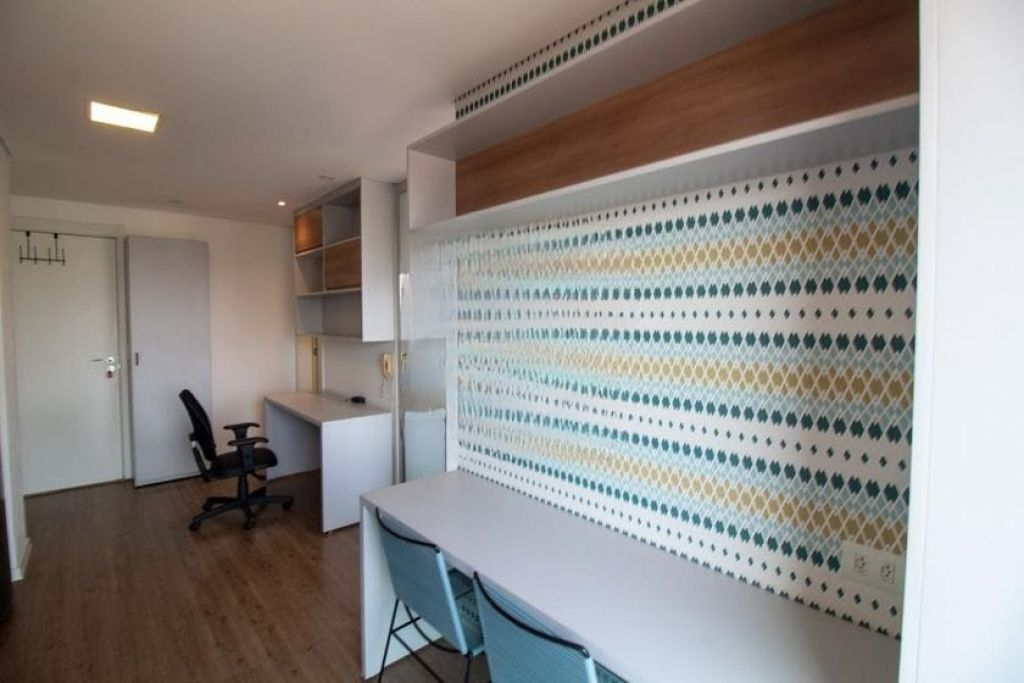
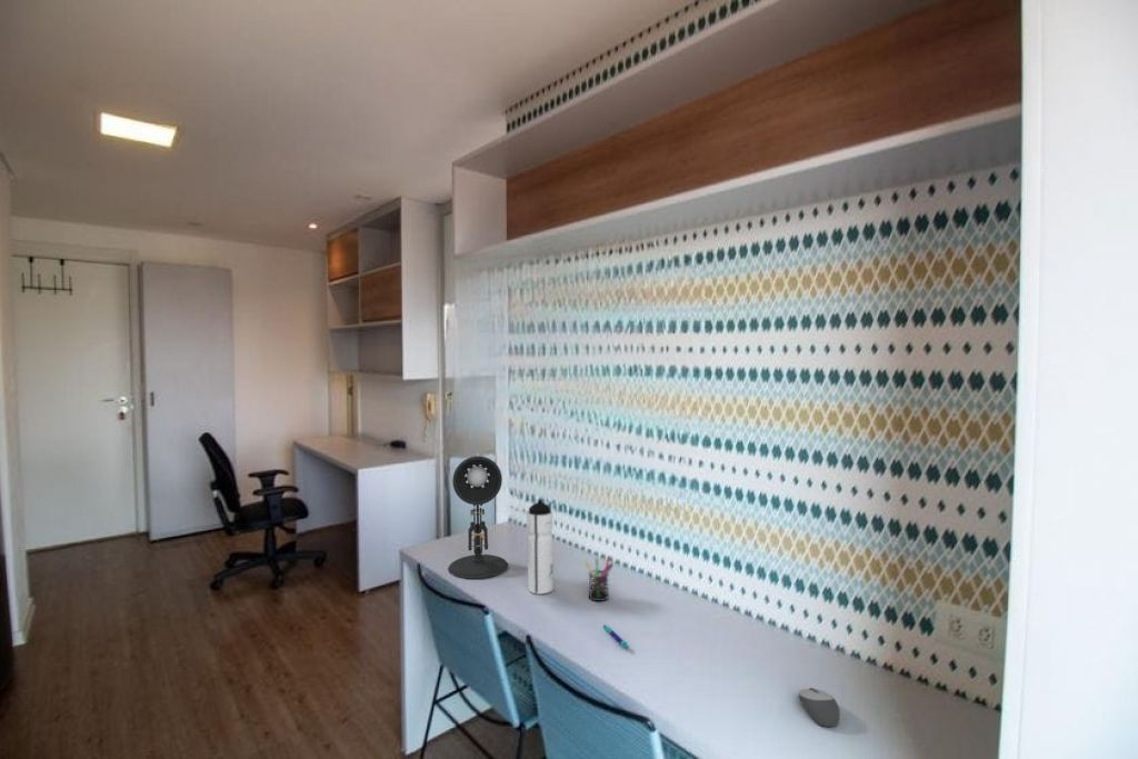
+ computer mouse [797,687,841,728]
+ pen [602,623,630,649]
+ water bottle [526,499,555,595]
+ desk lamp [447,455,509,579]
+ pen holder [583,555,615,602]
